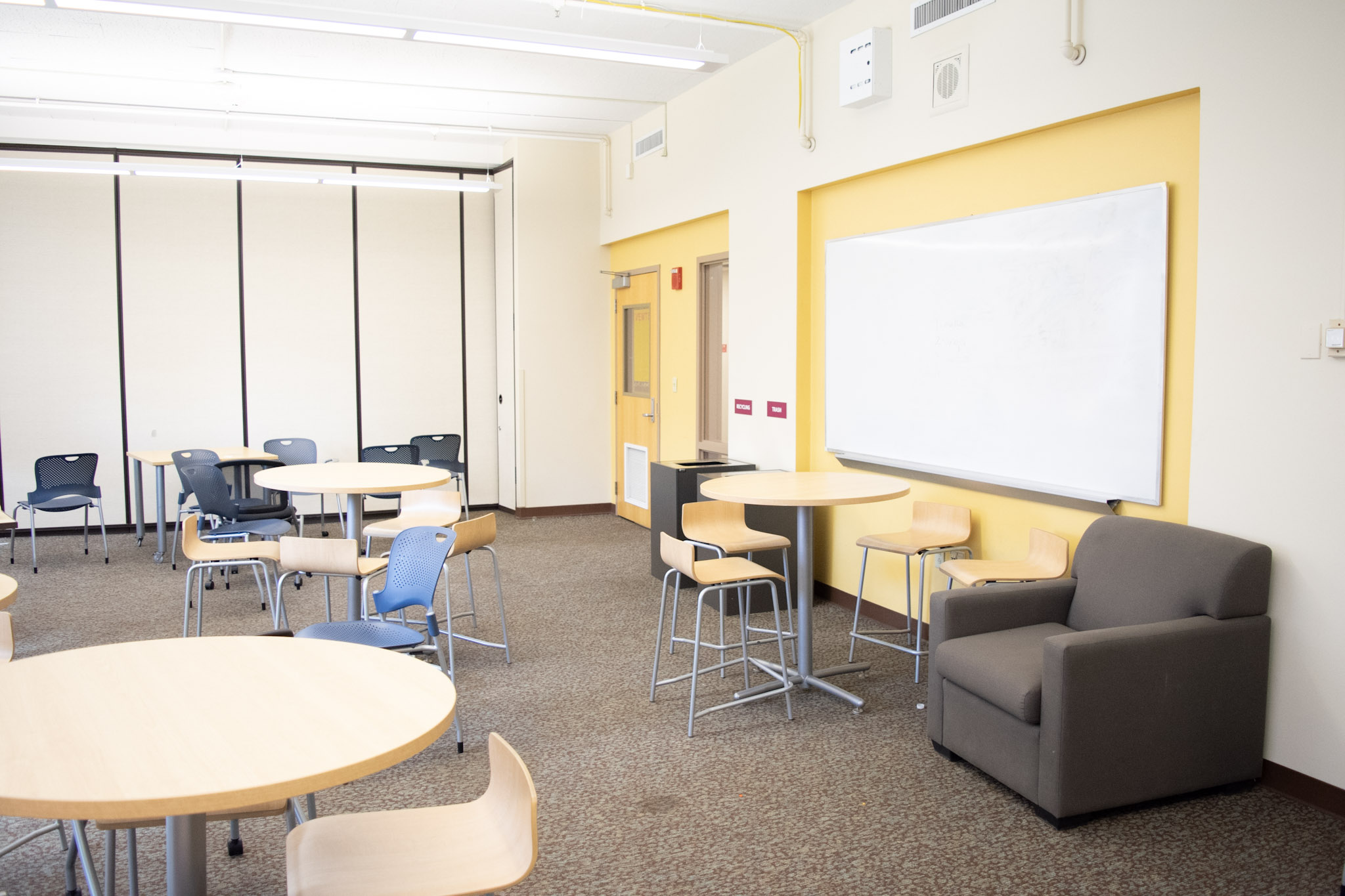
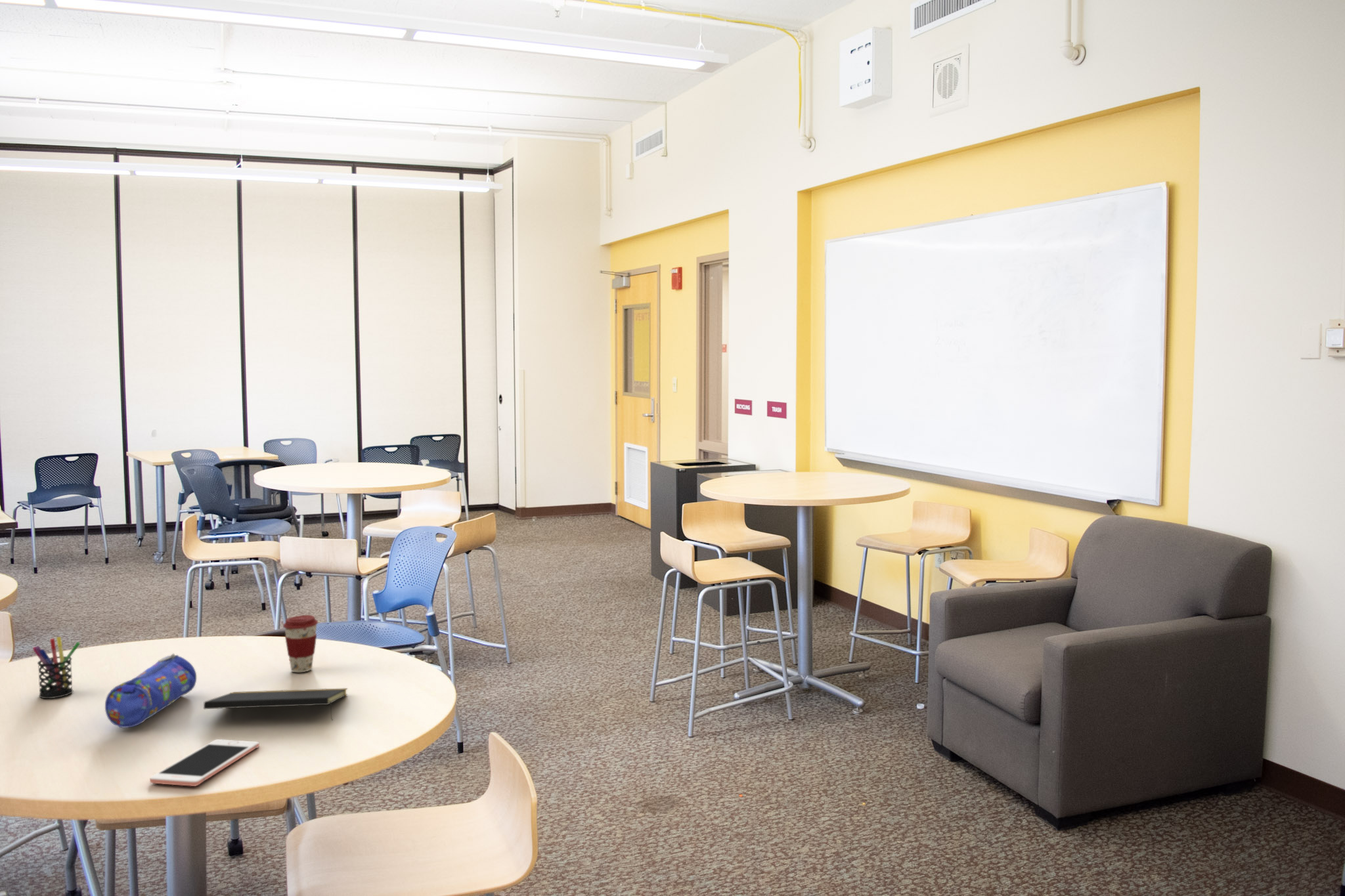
+ pen holder [32,636,81,699]
+ pencil case [104,653,197,729]
+ notepad [203,687,348,721]
+ coffee cup [282,614,319,673]
+ cell phone [149,738,260,787]
